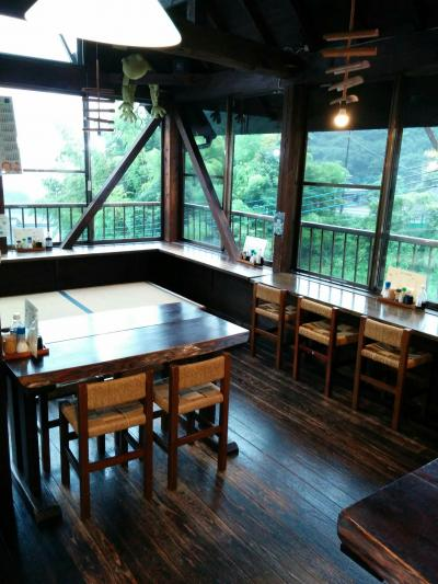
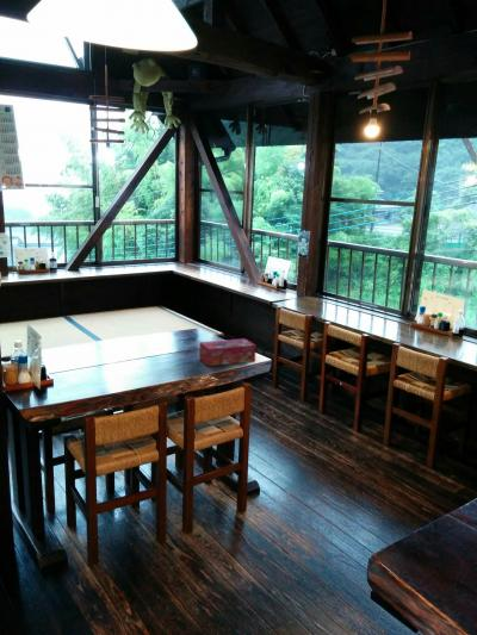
+ tissue box [198,337,258,367]
